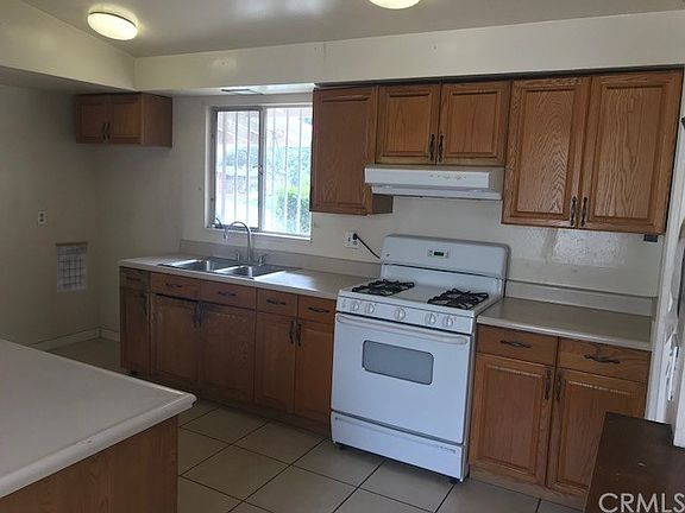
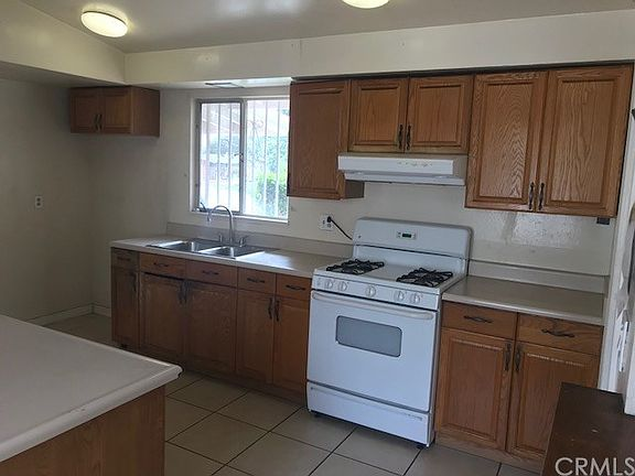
- calendar [55,230,89,293]
